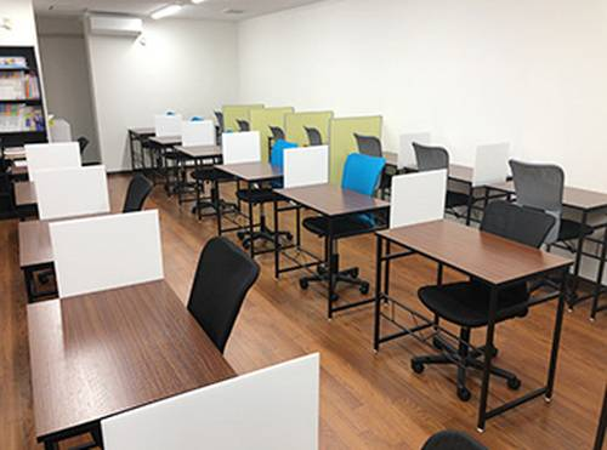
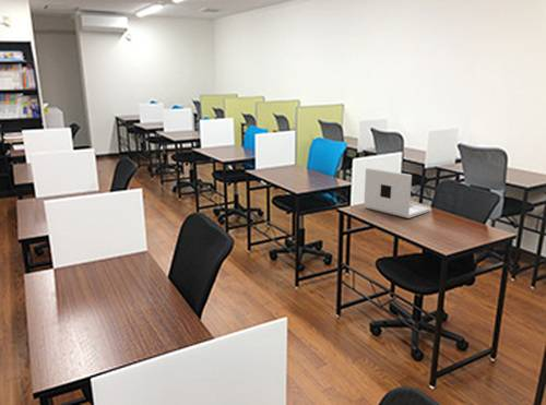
+ laptop [363,167,432,219]
